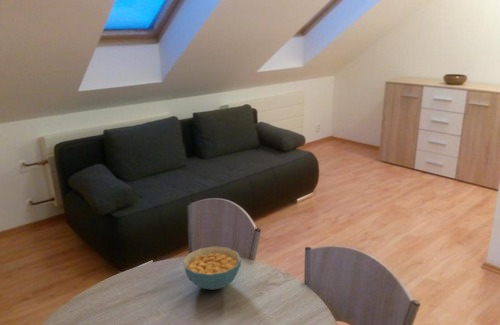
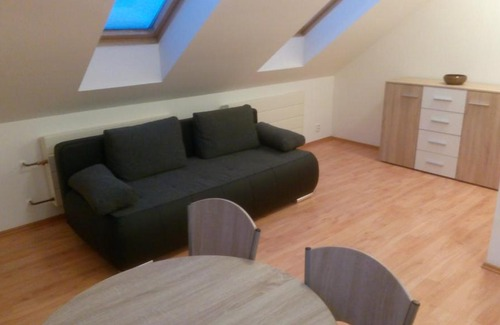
- cereal bowl [182,245,242,291]
